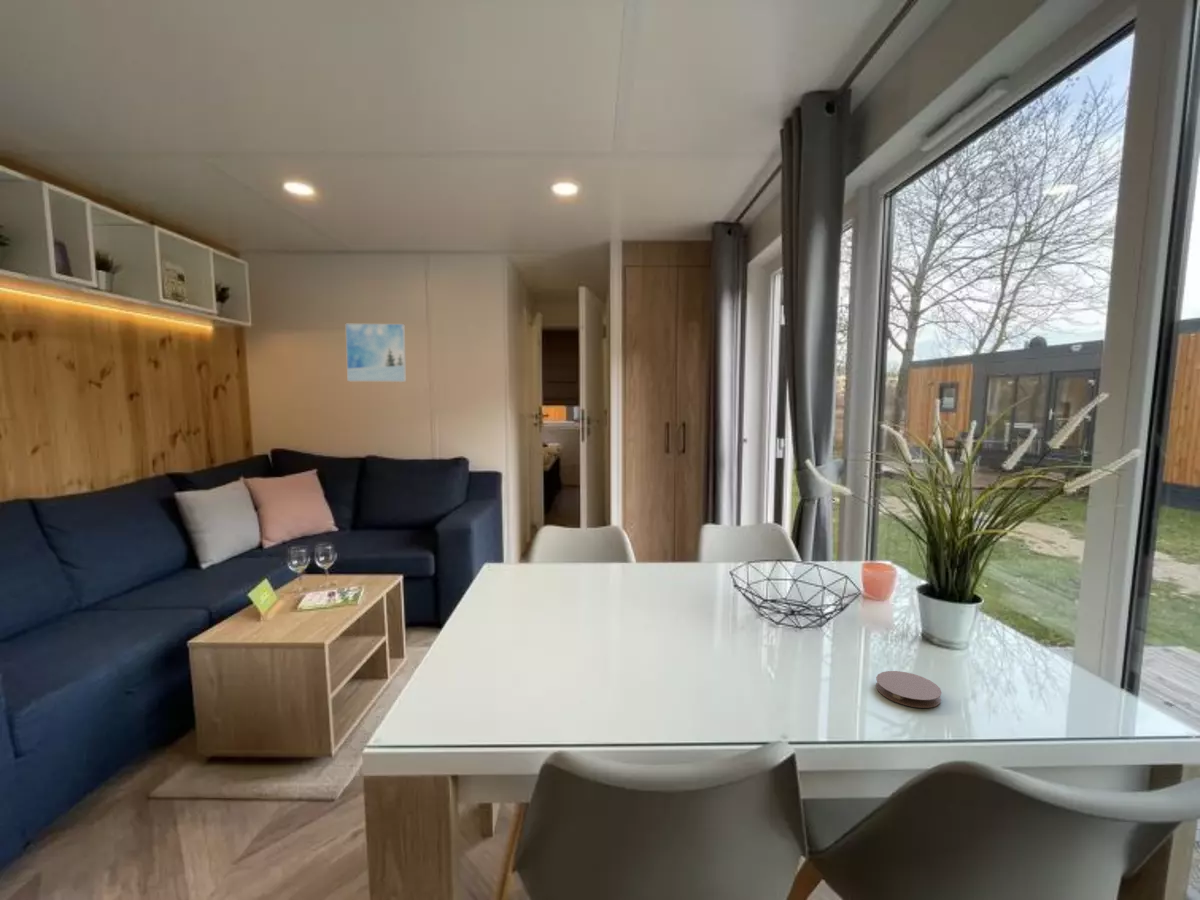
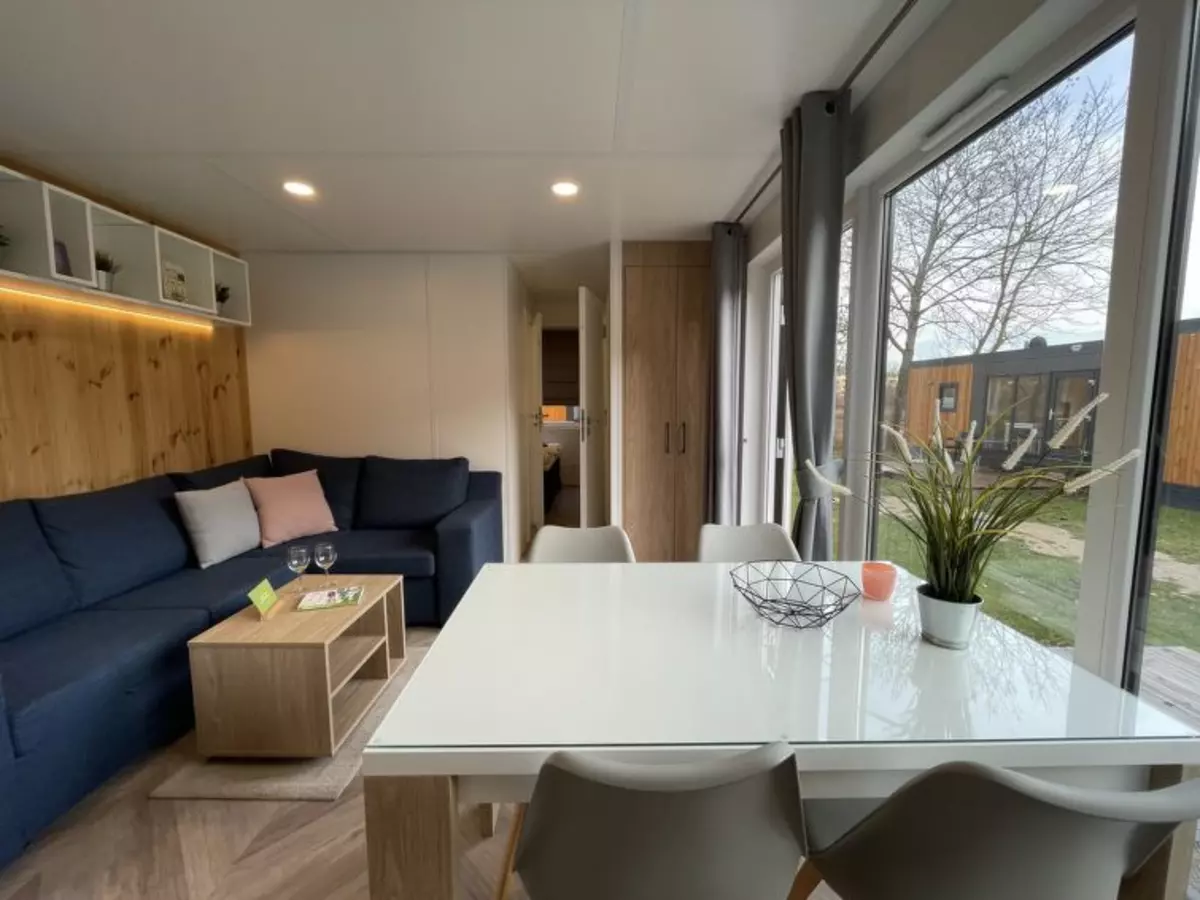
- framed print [345,323,407,383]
- coaster [875,670,943,709]
